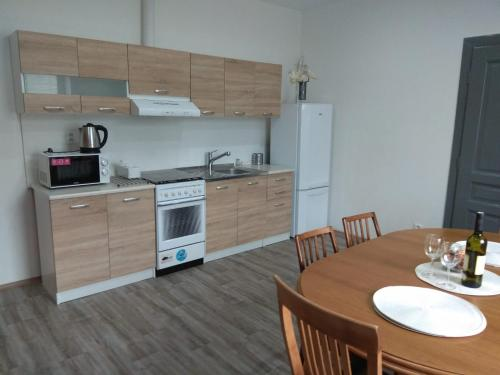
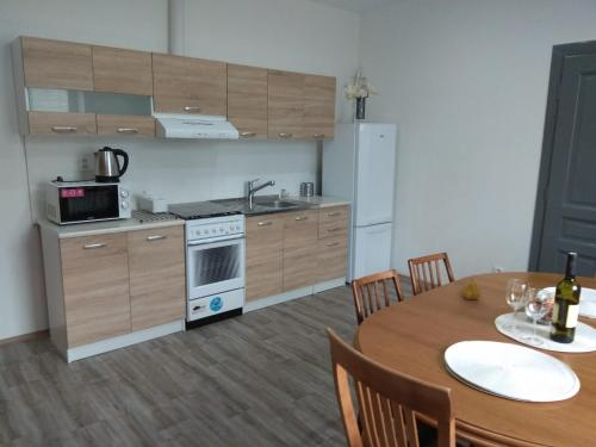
+ fruit [460,277,483,300]
